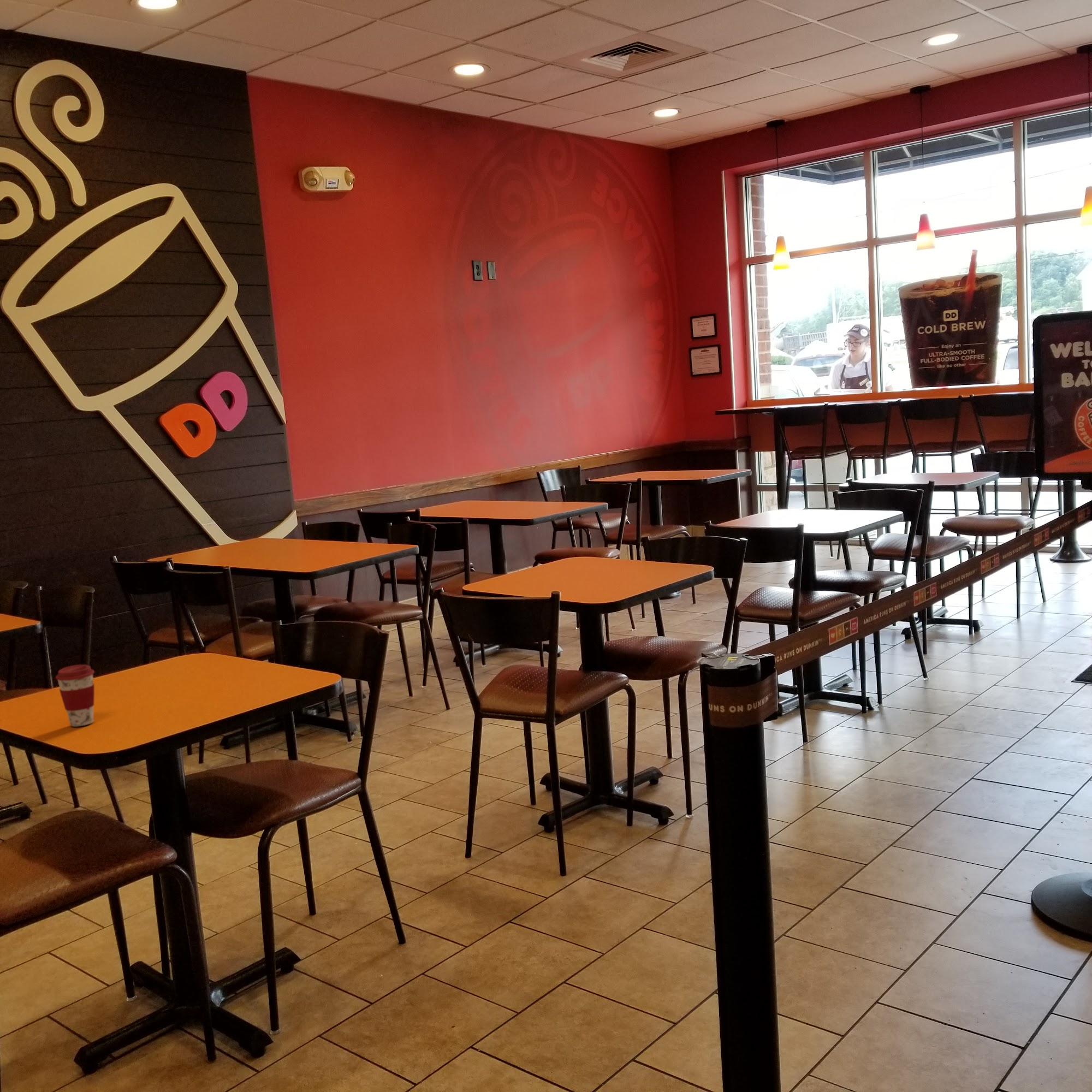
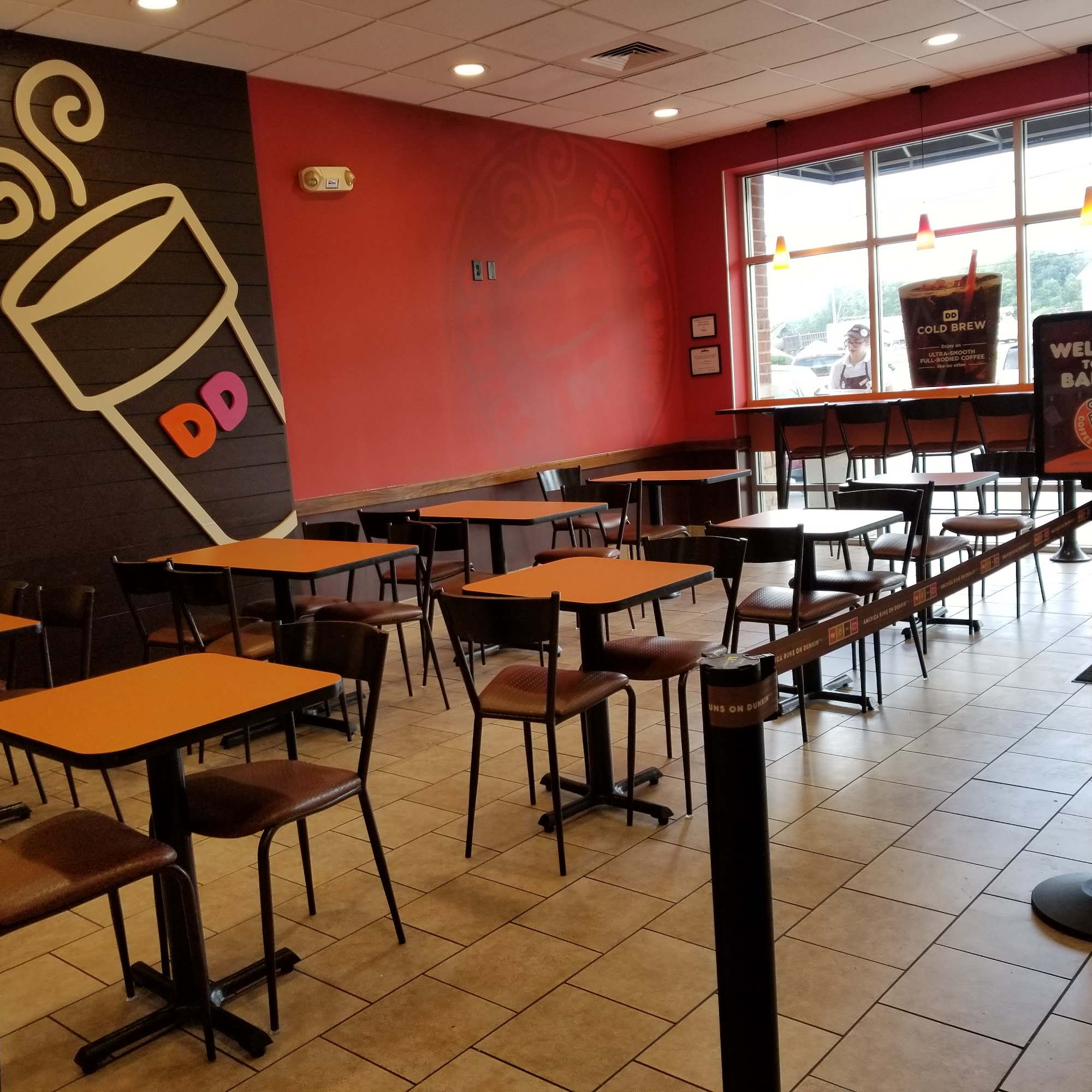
- coffee cup [55,664,95,727]
